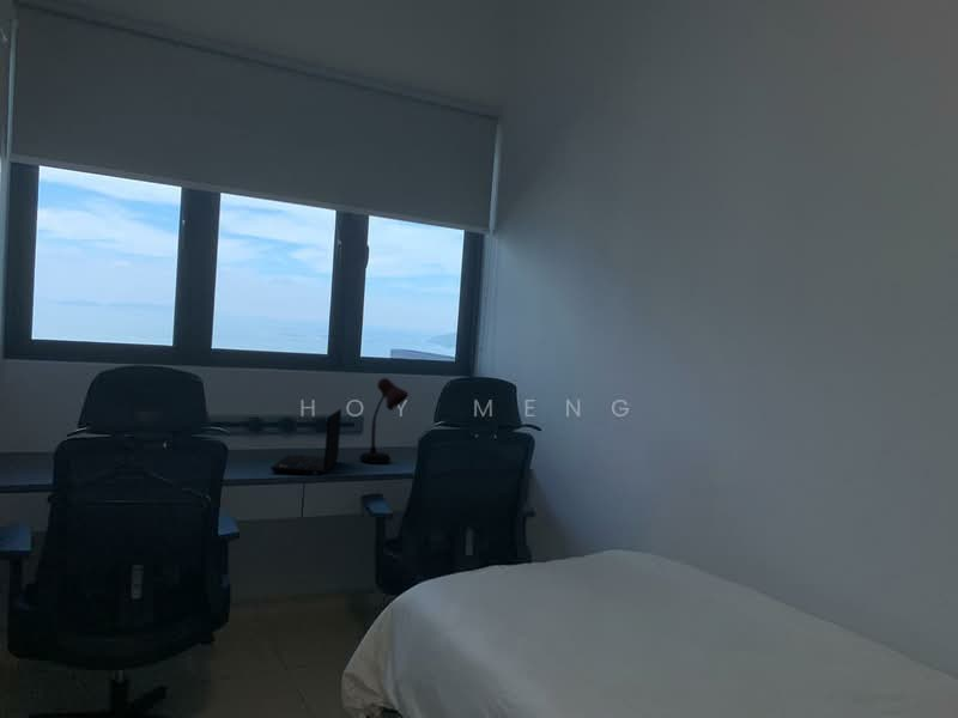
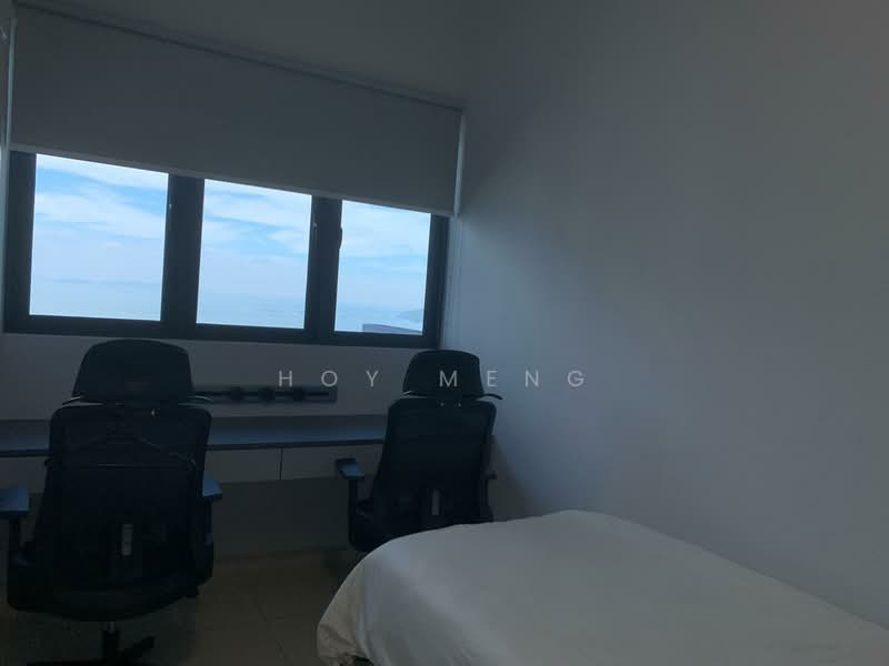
- desk lamp [358,377,410,464]
- laptop [269,408,342,476]
